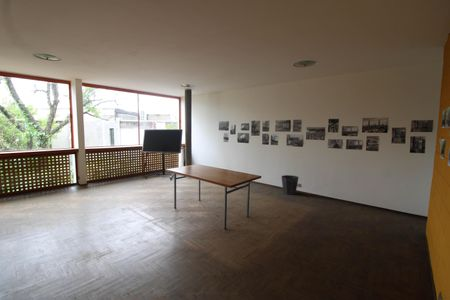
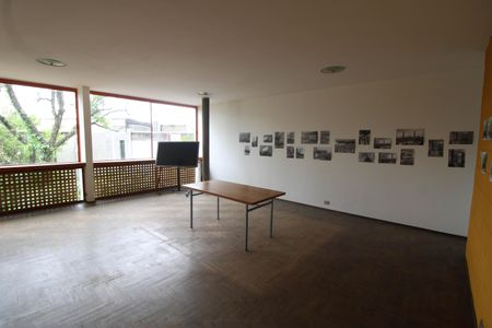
- waste bin [281,174,299,196]
